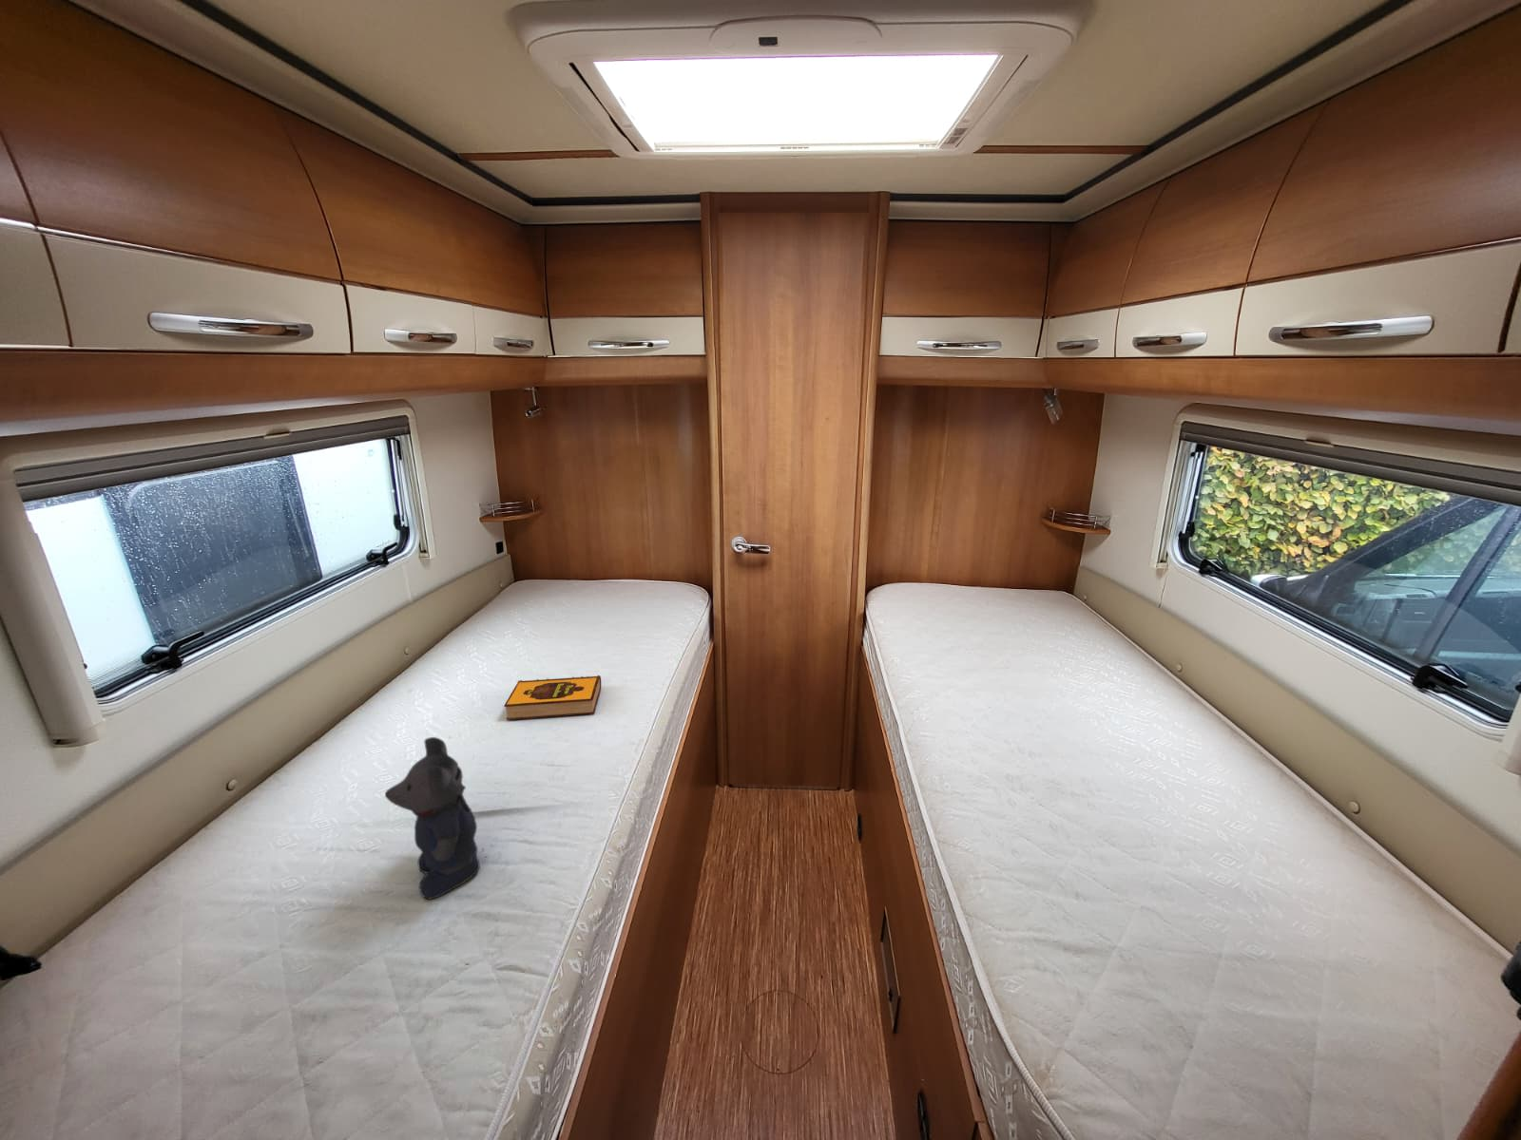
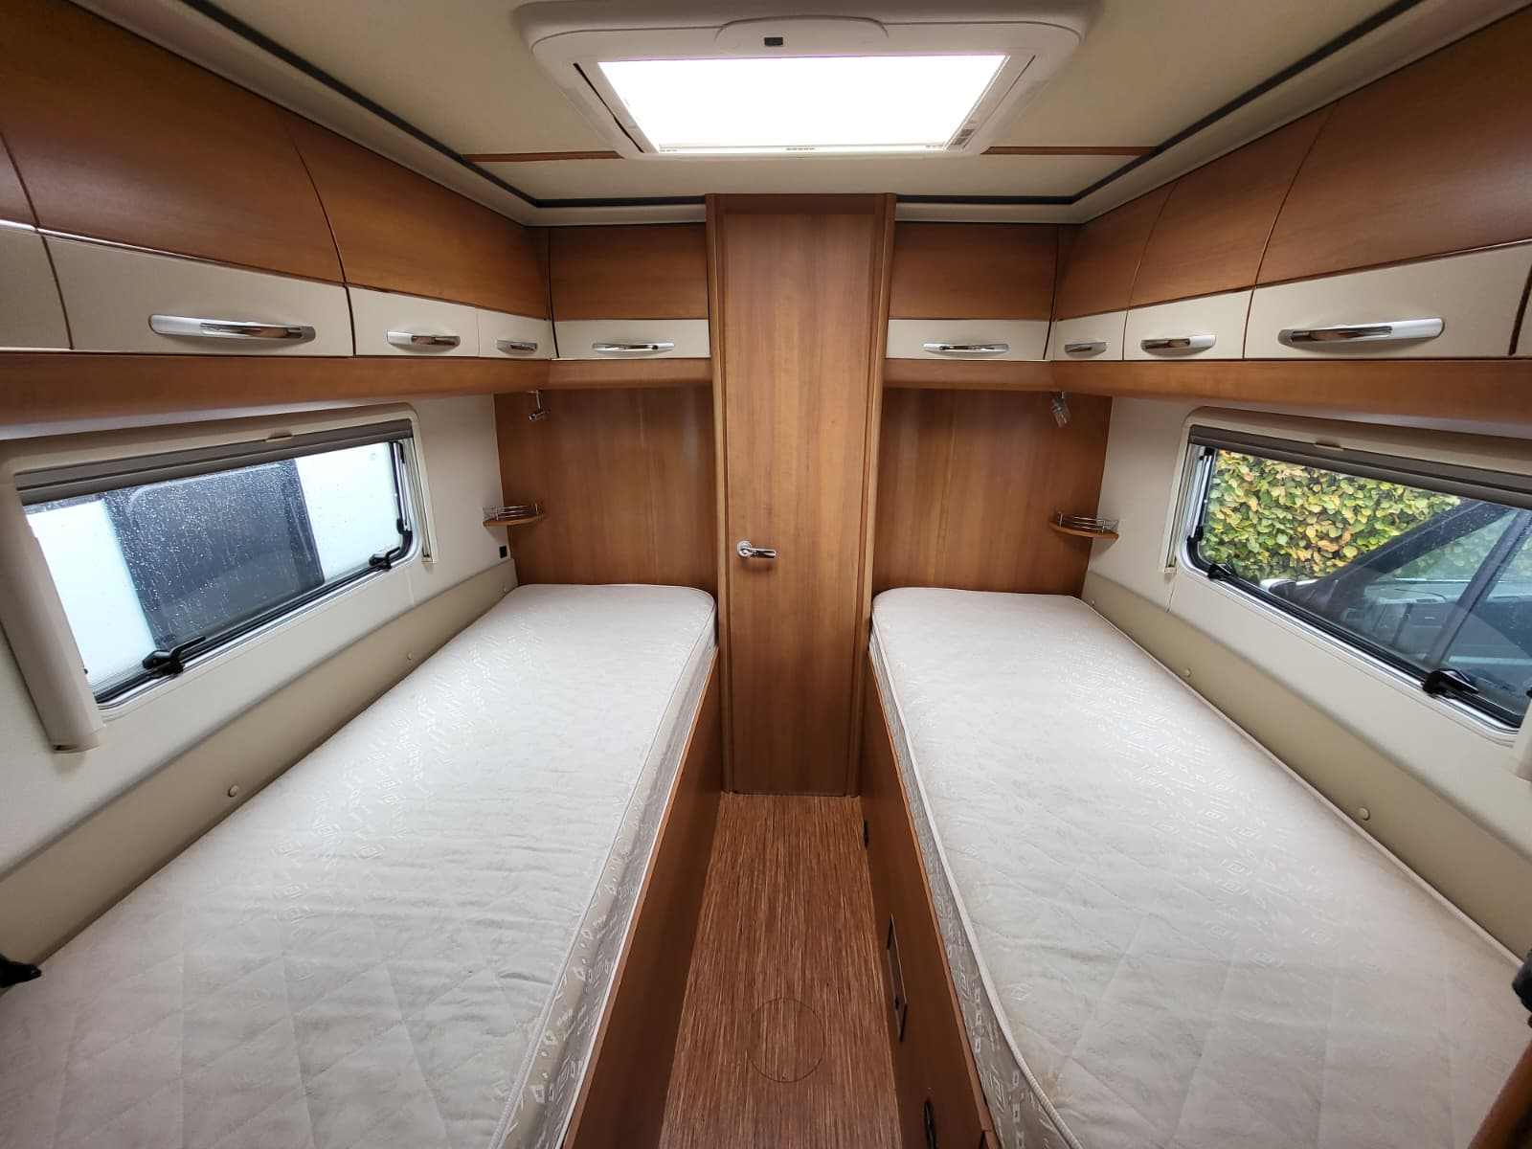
- hardback book [503,674,601,721]
- bear [384,735,492,901]
